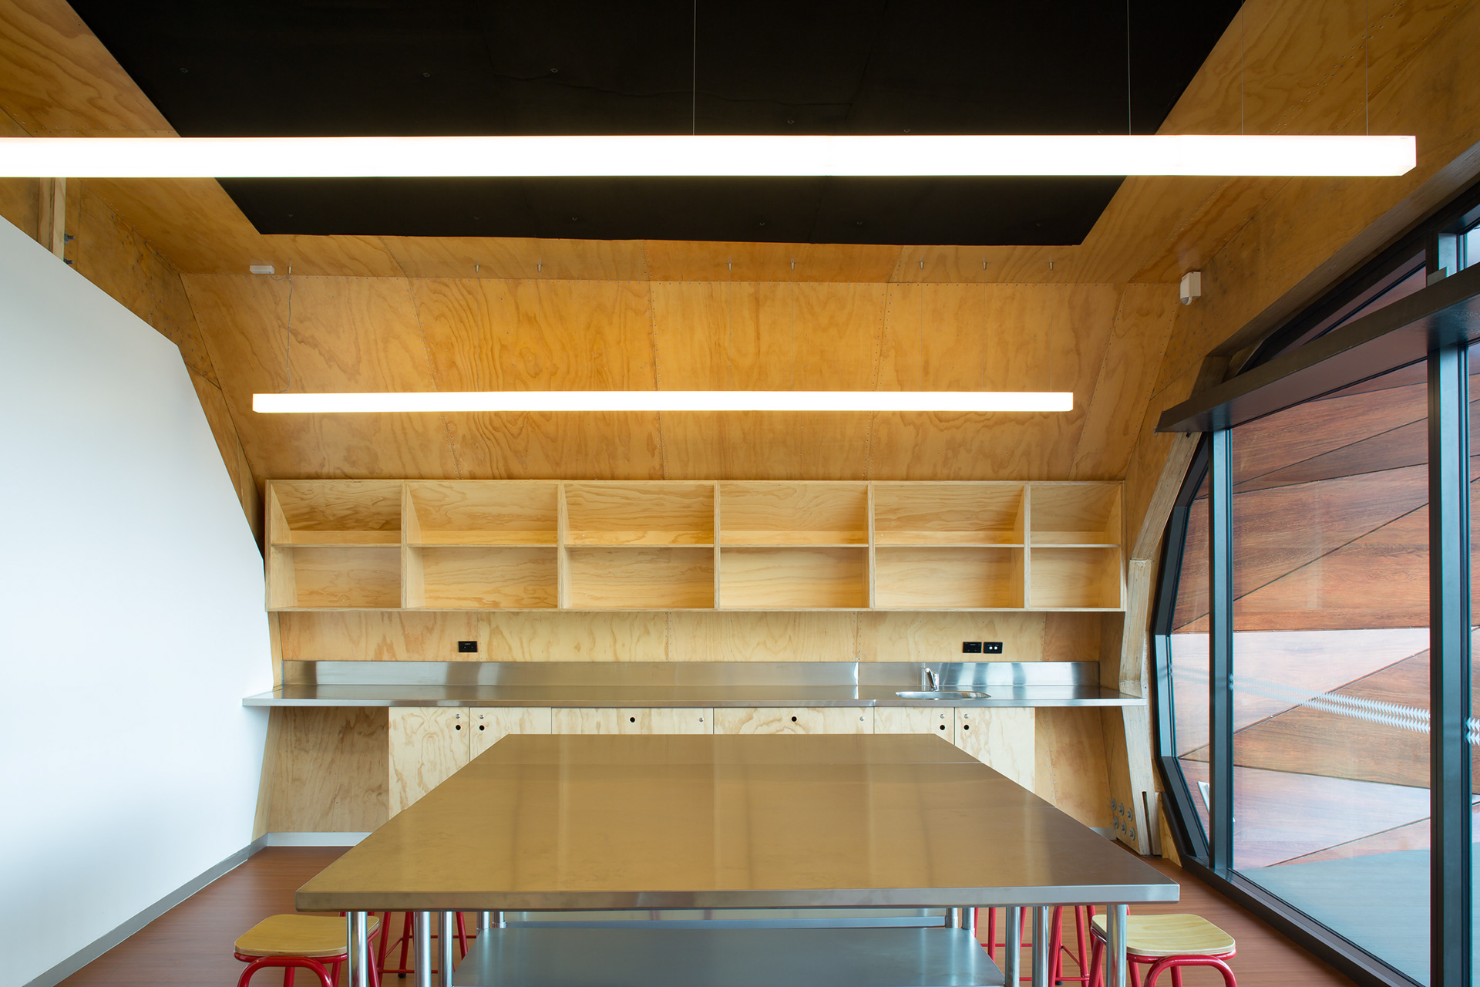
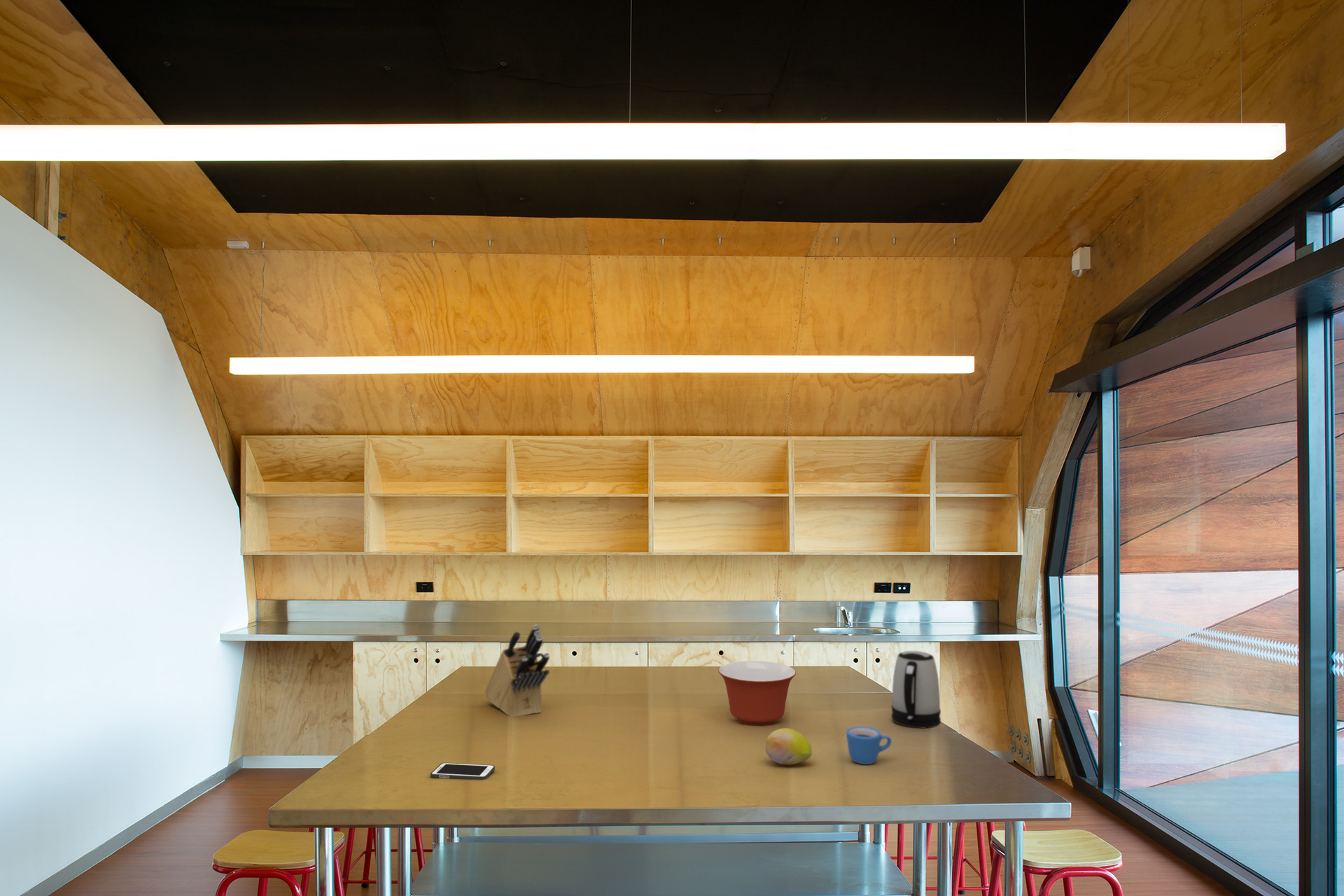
+ mixing bowl [717,660,797,726]
+ kettle [890,650,942,729]
+ cell phone [430,762,496,780]
+ fruit [764,727,813,766]
+ knife block [484,624,550,718]
+ mug [846,726,893,765]
